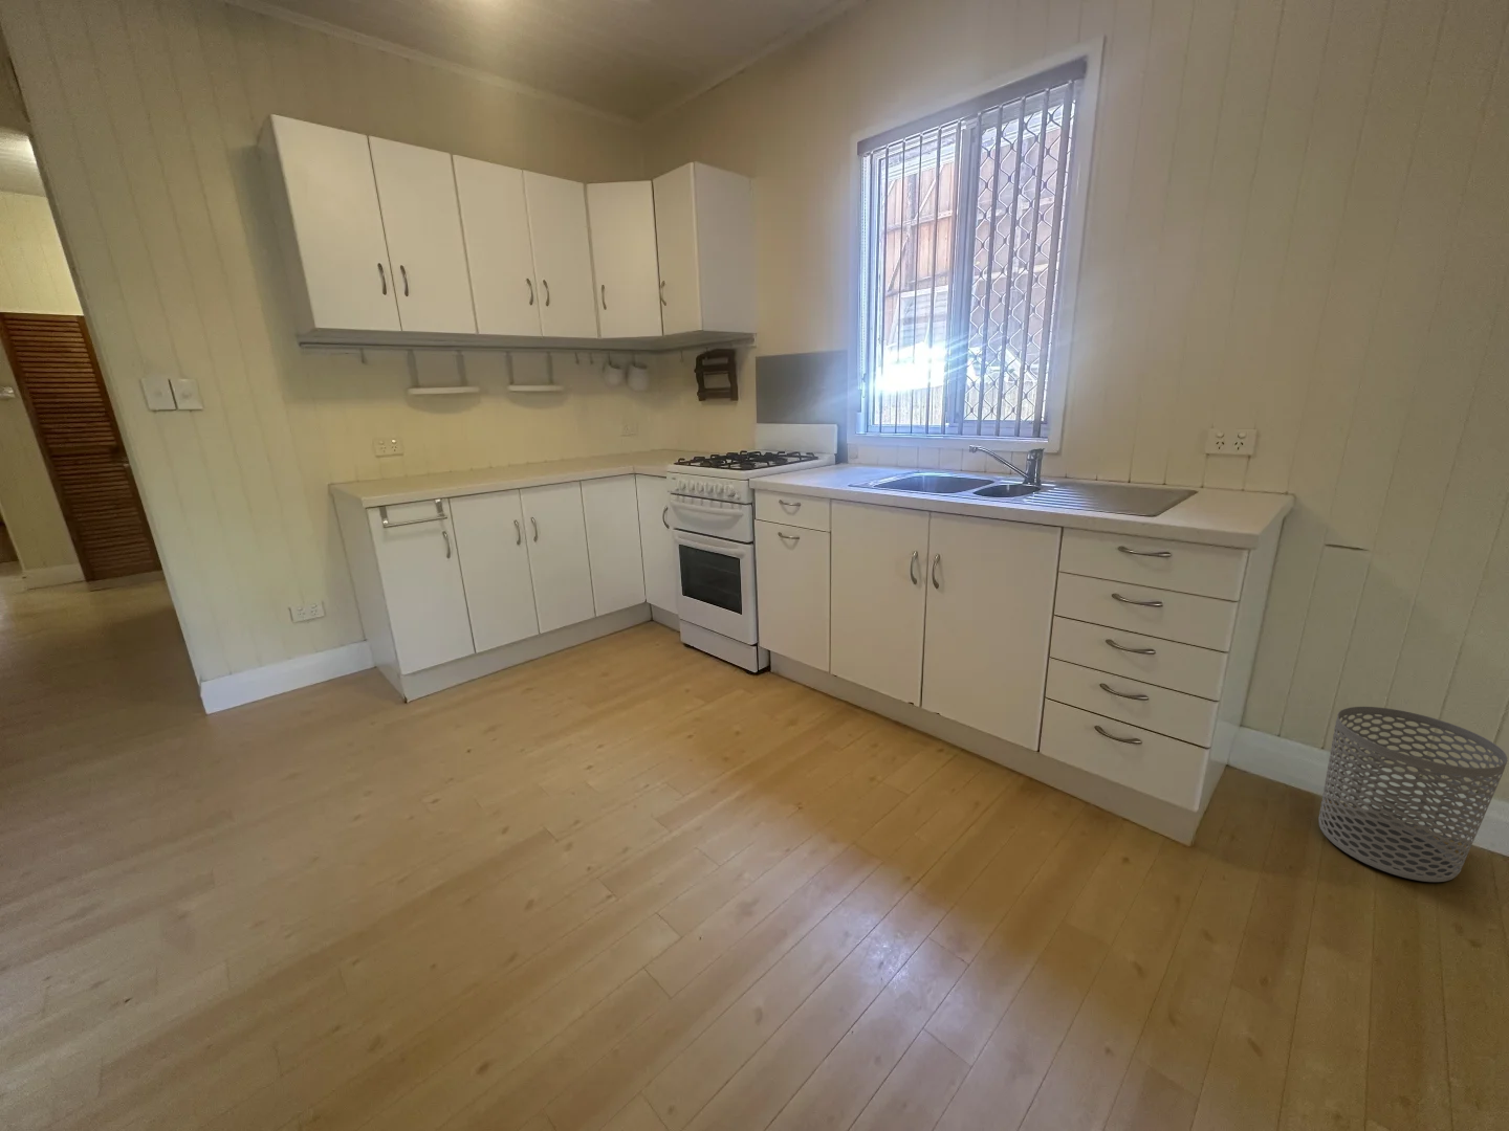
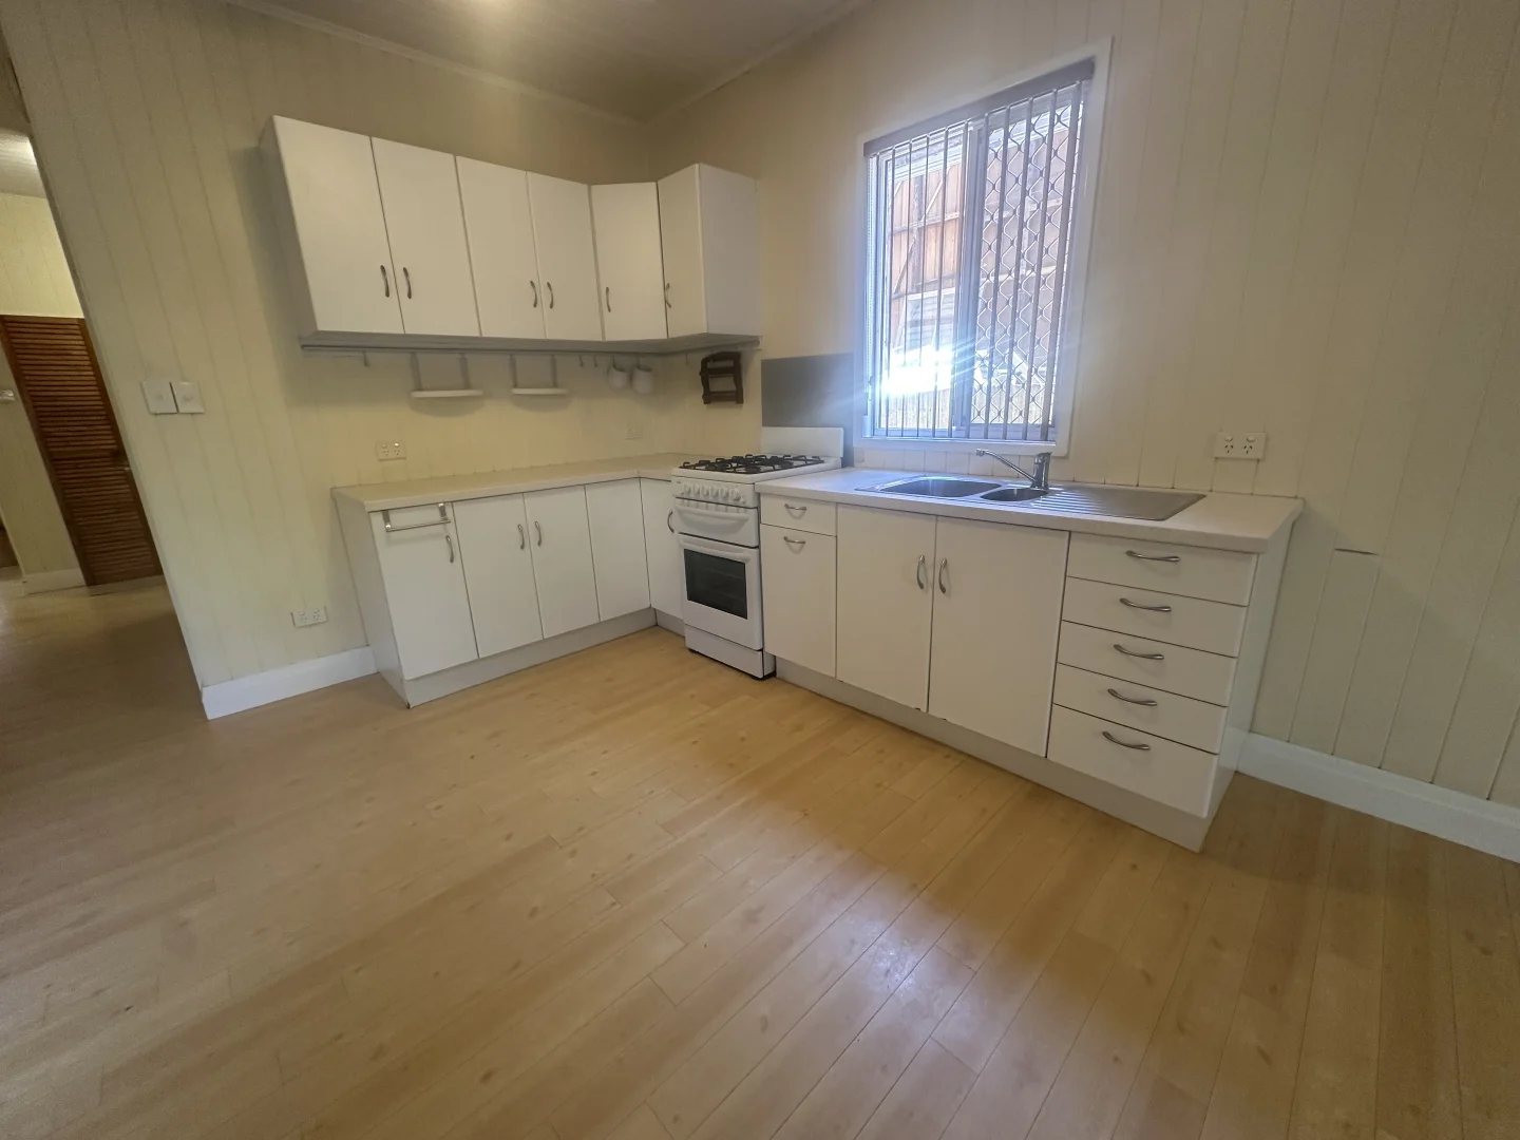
- waste bin [1318,706,1508,883]
